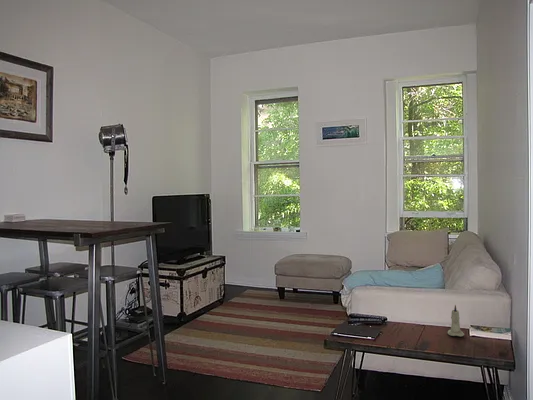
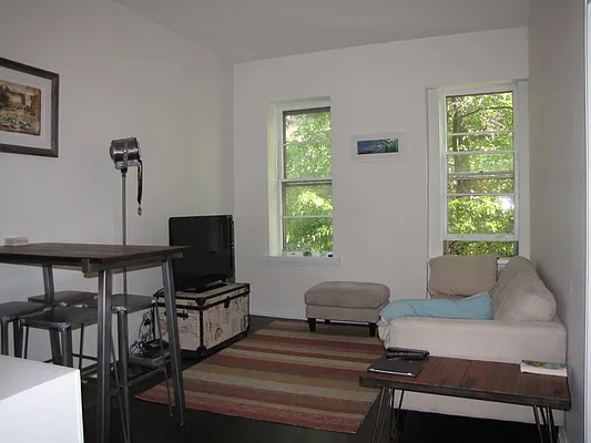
- candle [447,304,465,337]
